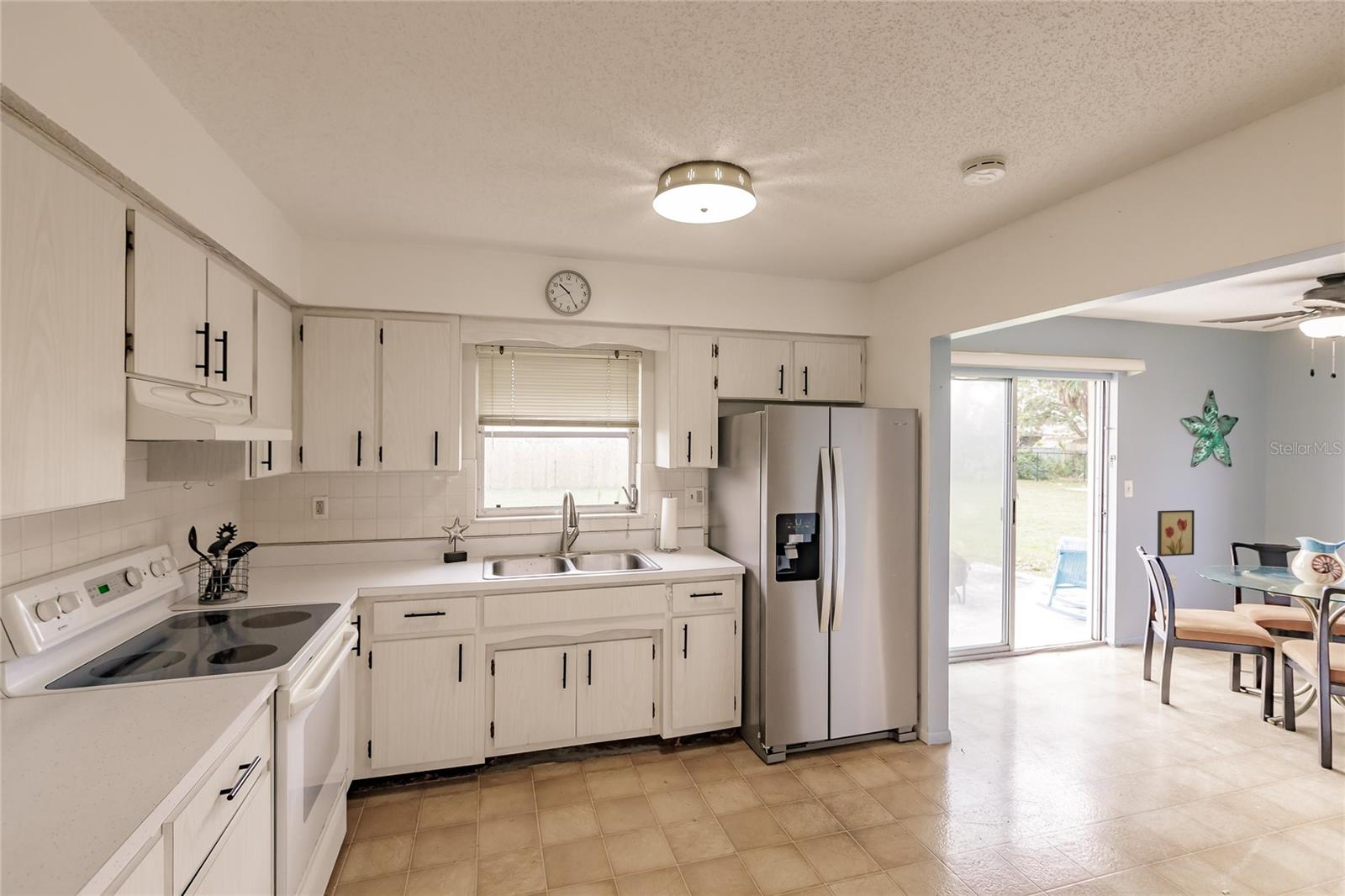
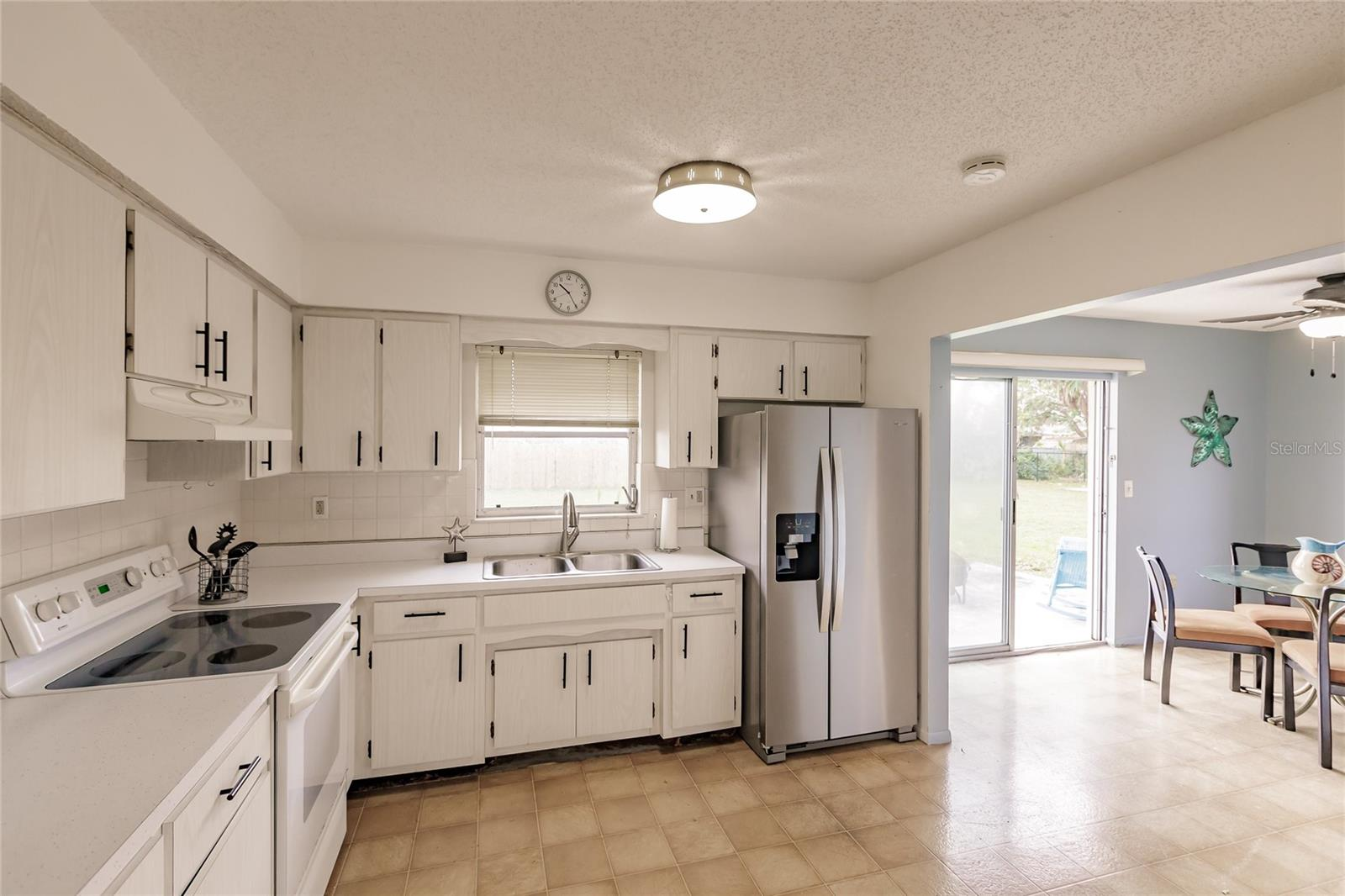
- wall art [1157,509,1195,557]
